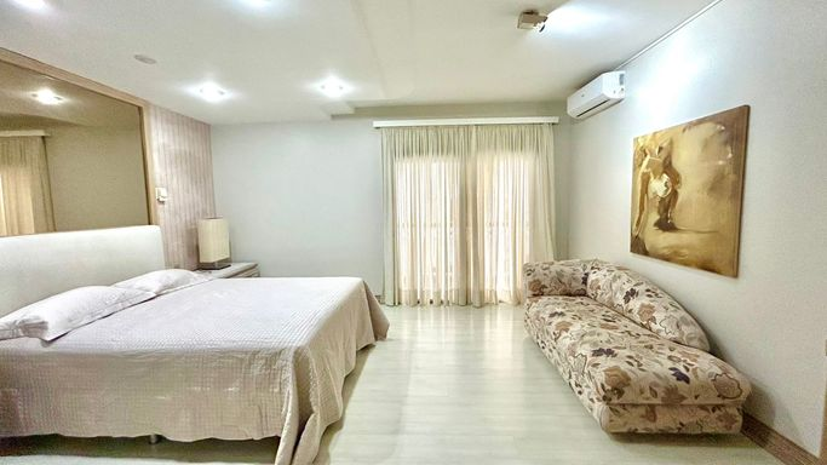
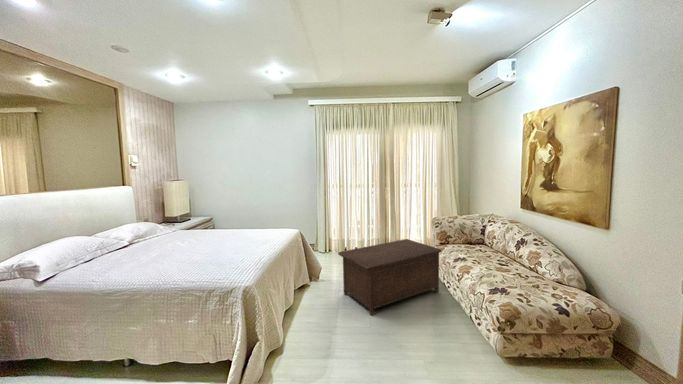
+ cabinet [337,238,443,316]
